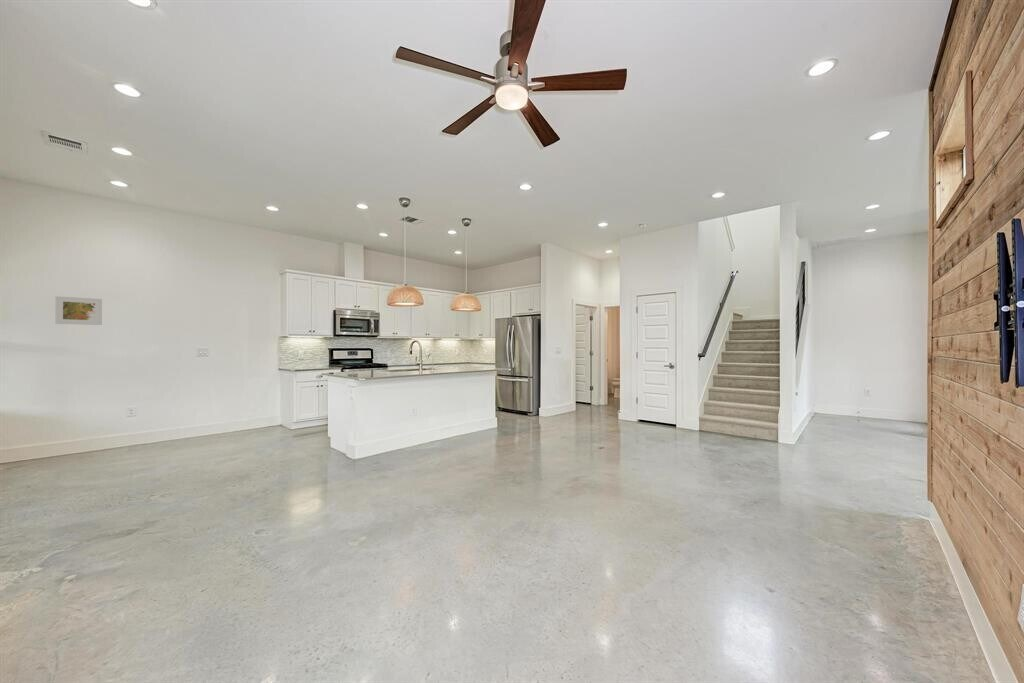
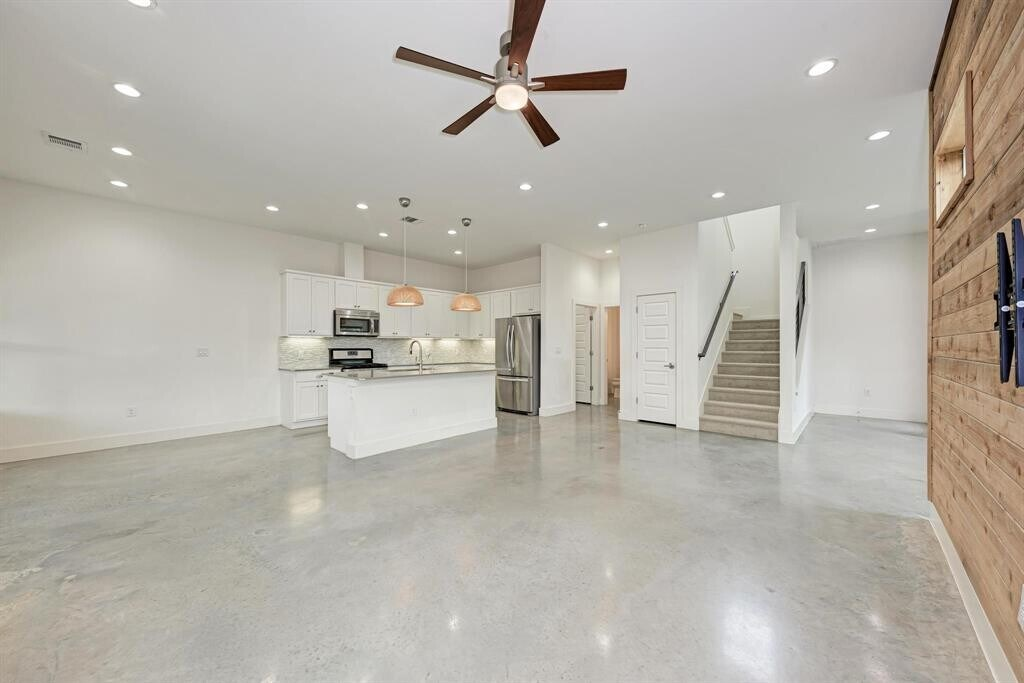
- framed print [54,295,103,326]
